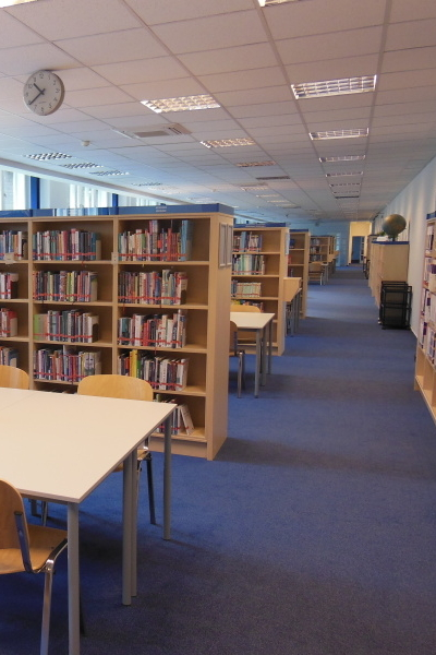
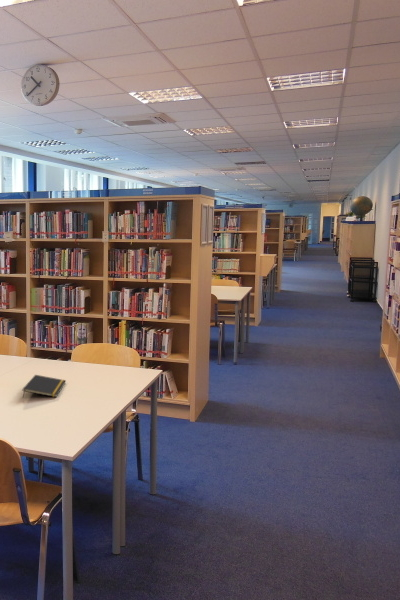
+ notepad [22,374,67,399]
